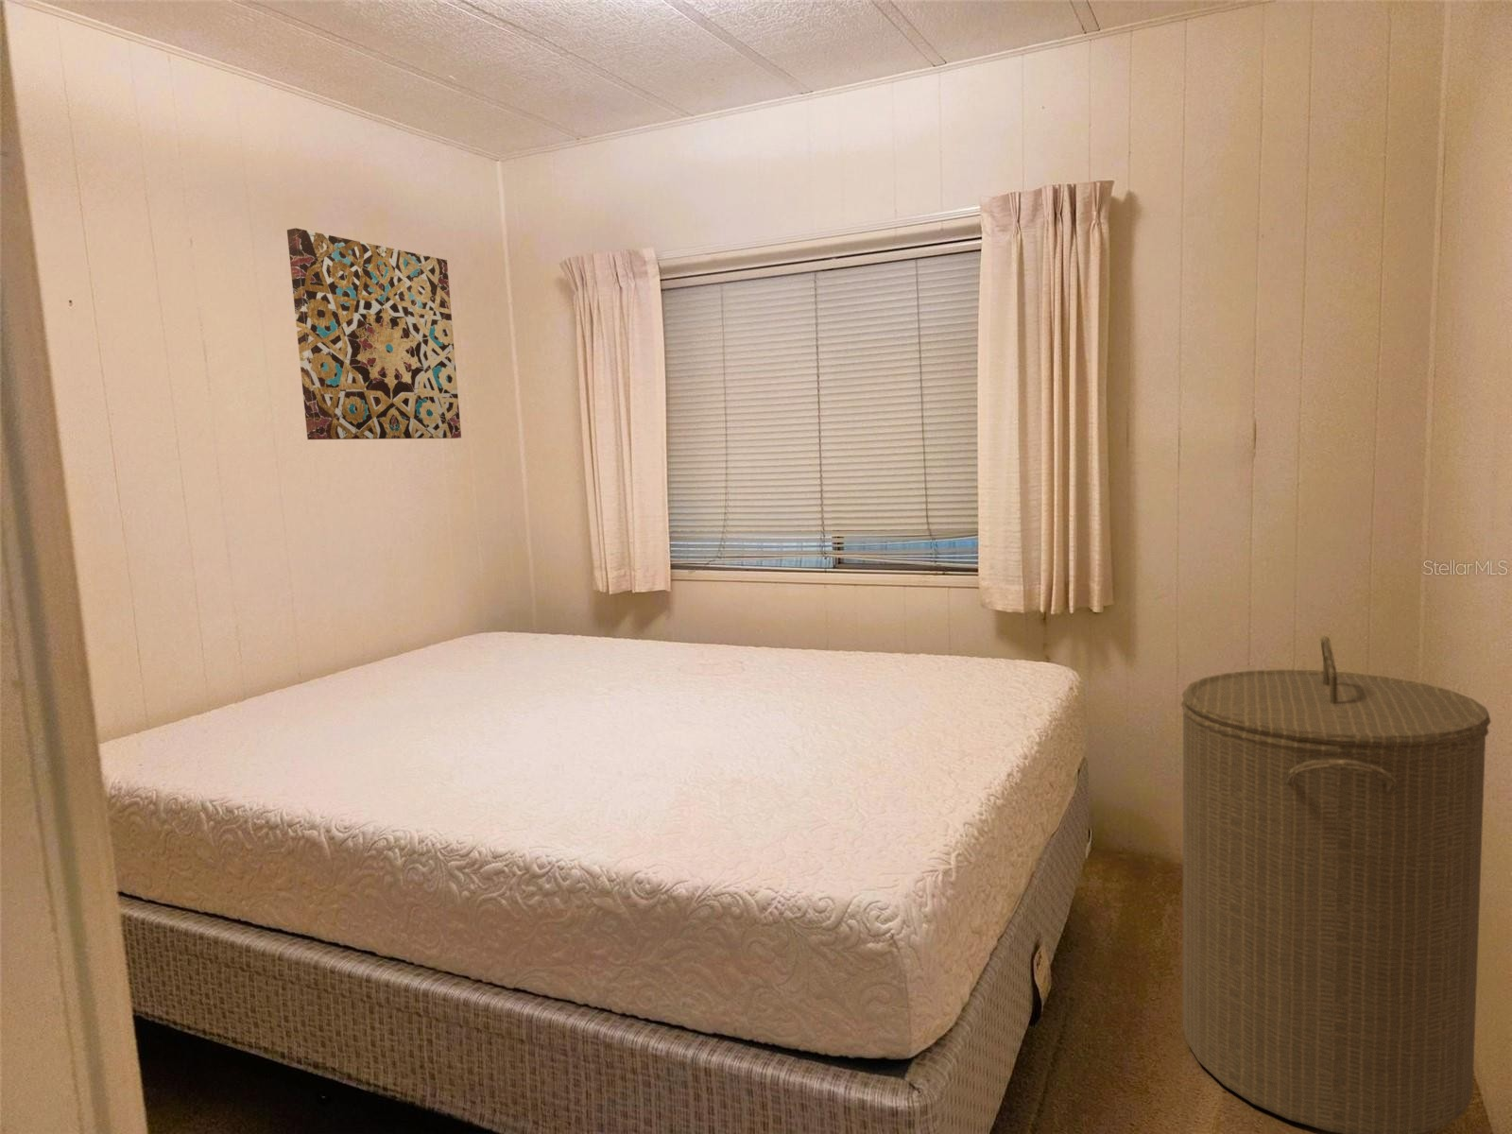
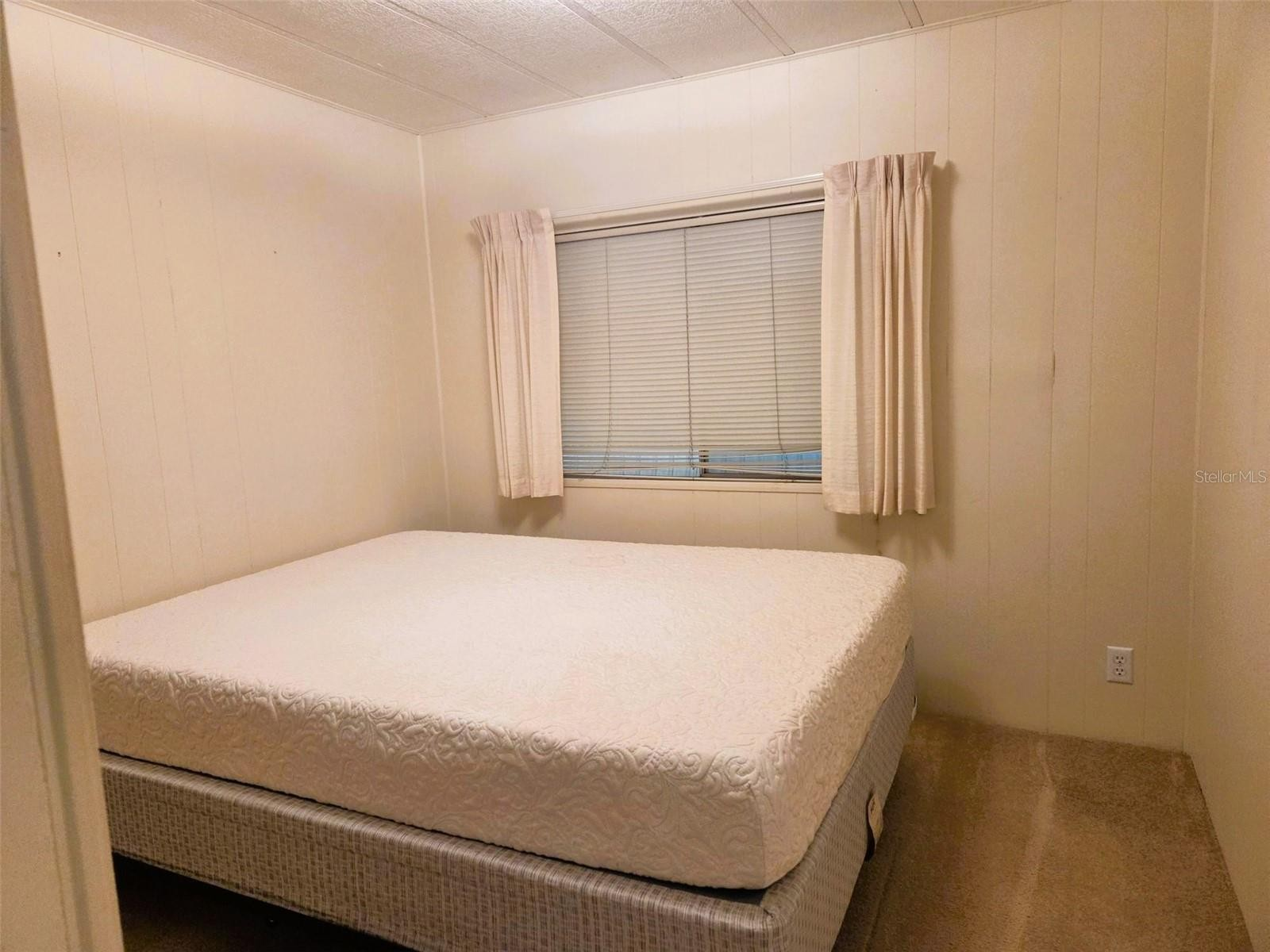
- laundry hamper [1180,635,1492,1134]
- wall art [287,226,462,441]
